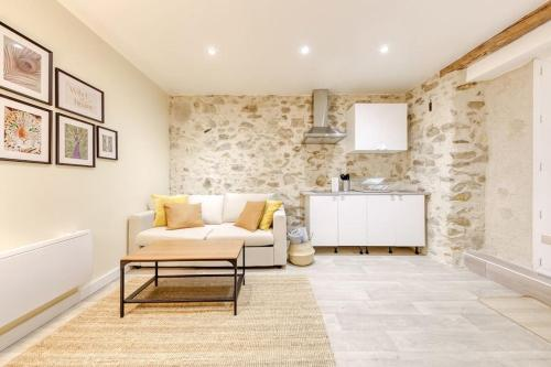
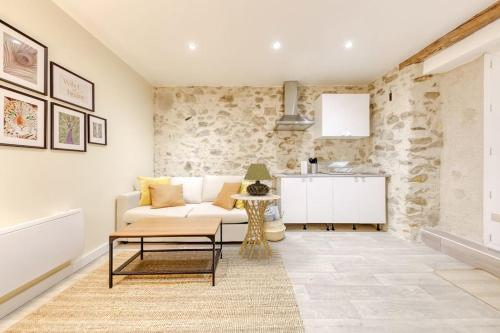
+ table lamp [243,163,273,195]
+ side table [230,192,282,261]
